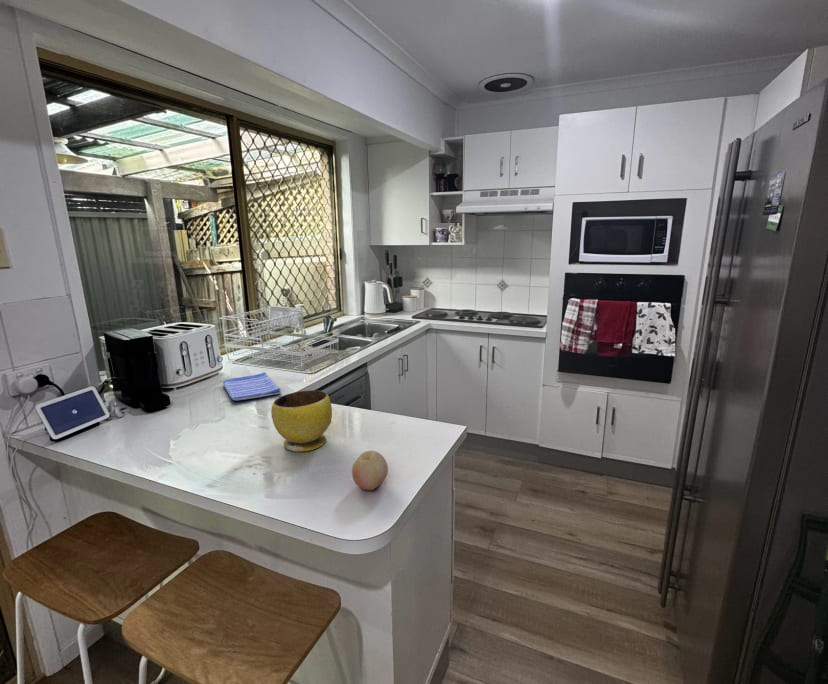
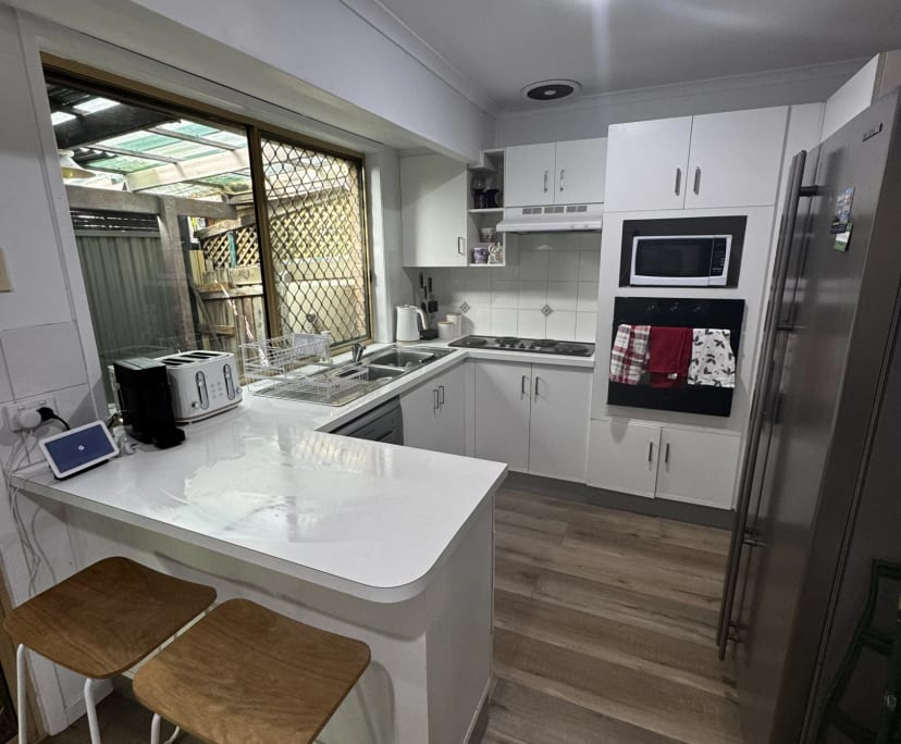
- bowl [270,389,333,453]
- fruit [351,450,389,491]
- dish towel [222,371,282,402]
